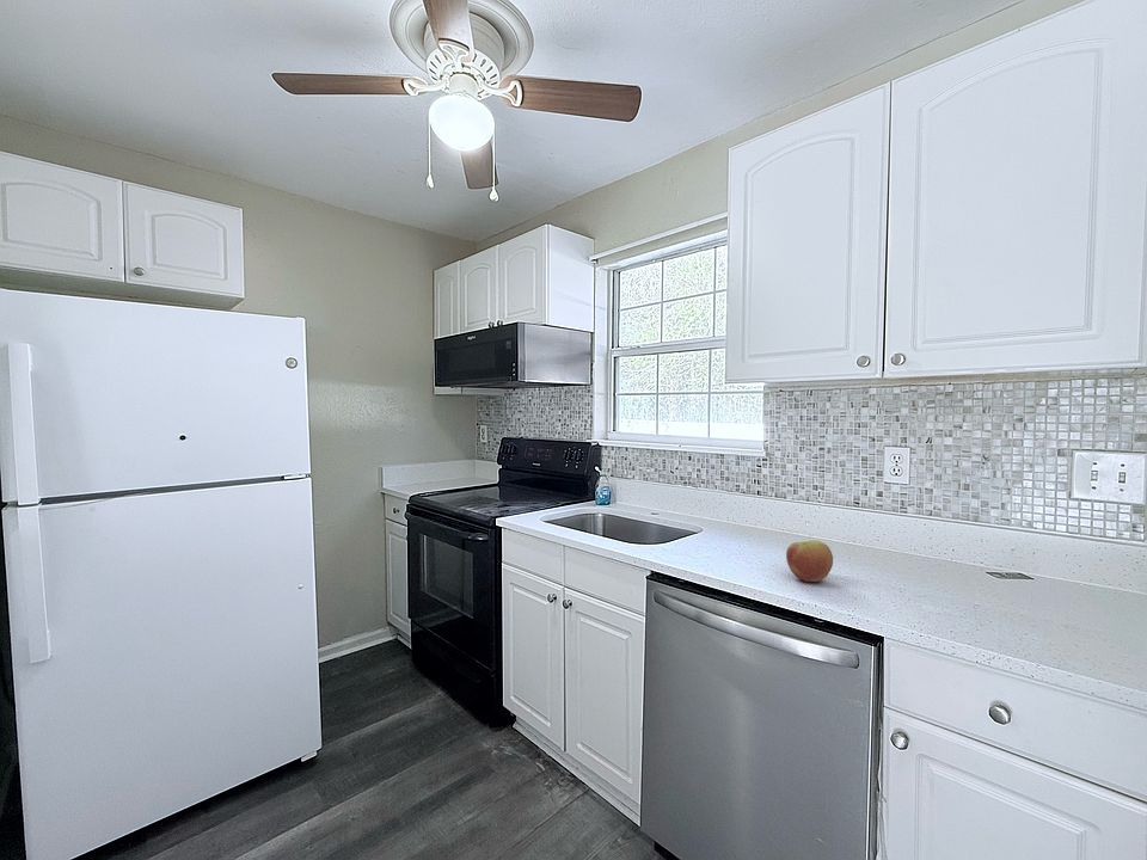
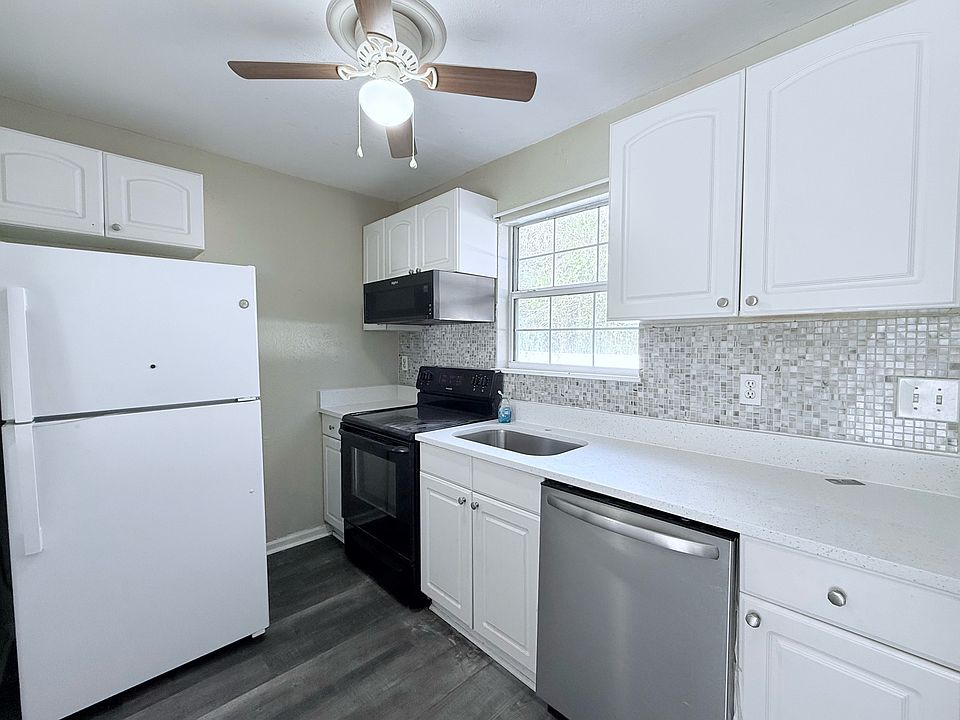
- apple [785,540,834,583]
